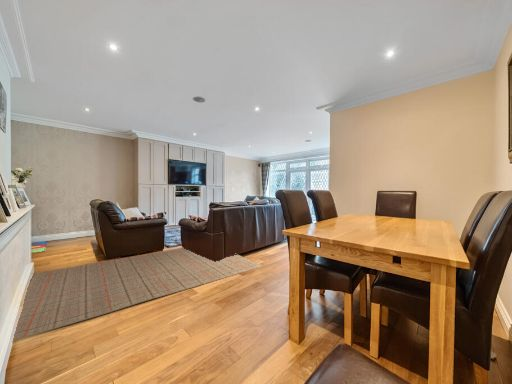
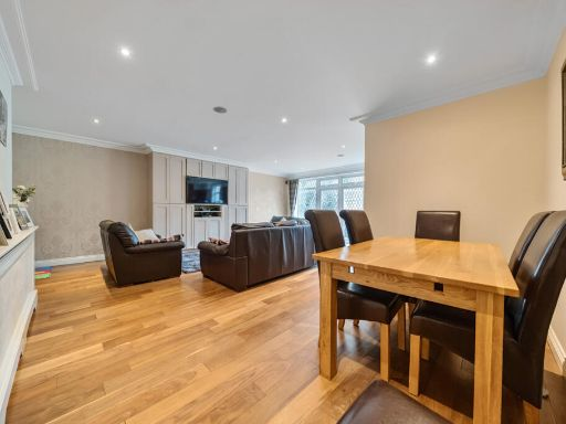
- rug [12,247,263,342]
